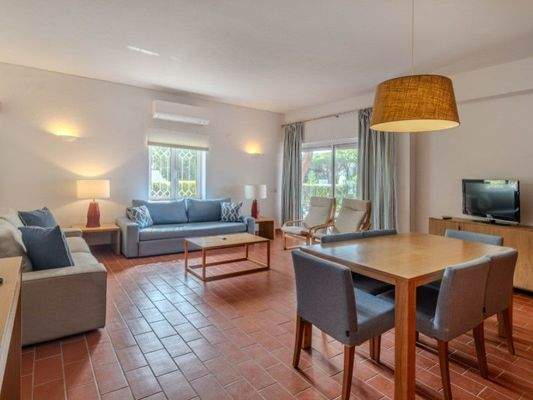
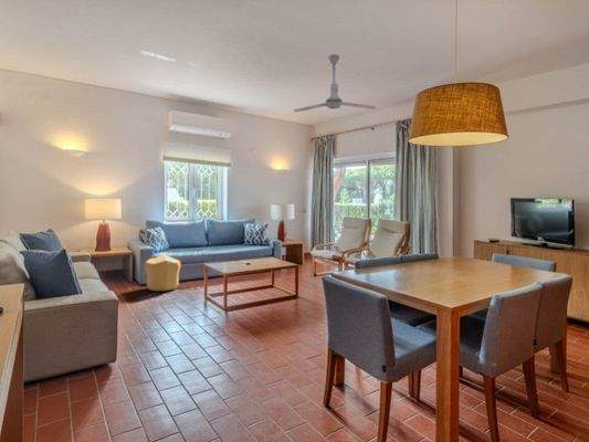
+ pouf [144,253,181,292]
+ ceiling fan [293,53,377,113]
